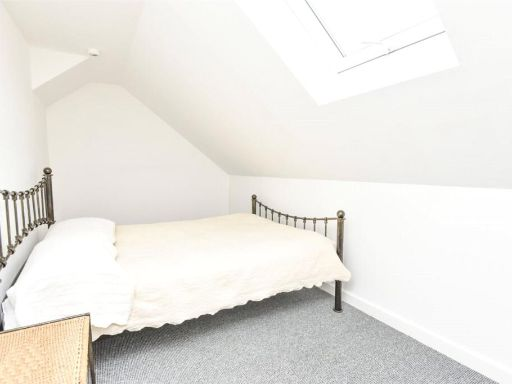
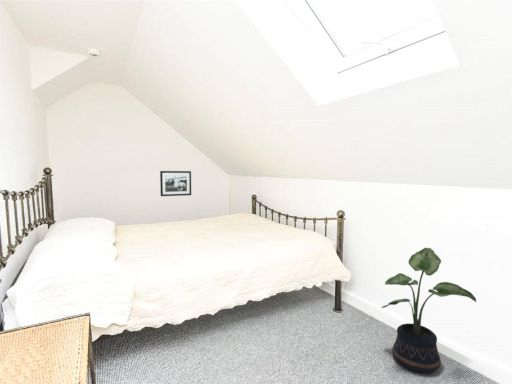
+ potted plant [380,247,477,374]
+ picture frame [159,170,192,197]
